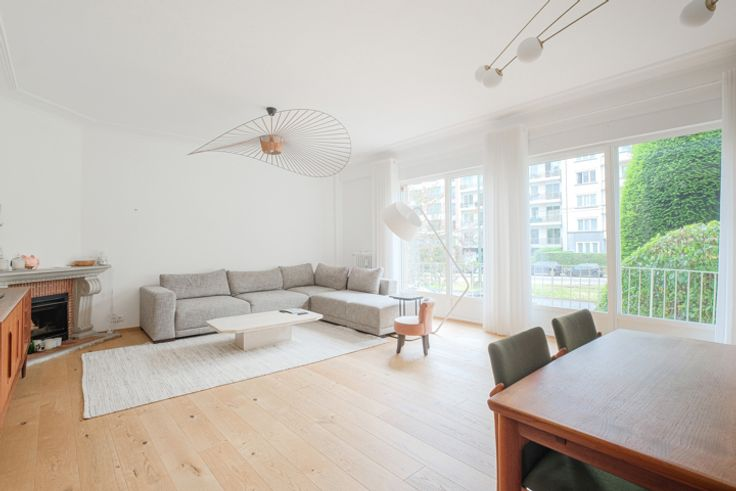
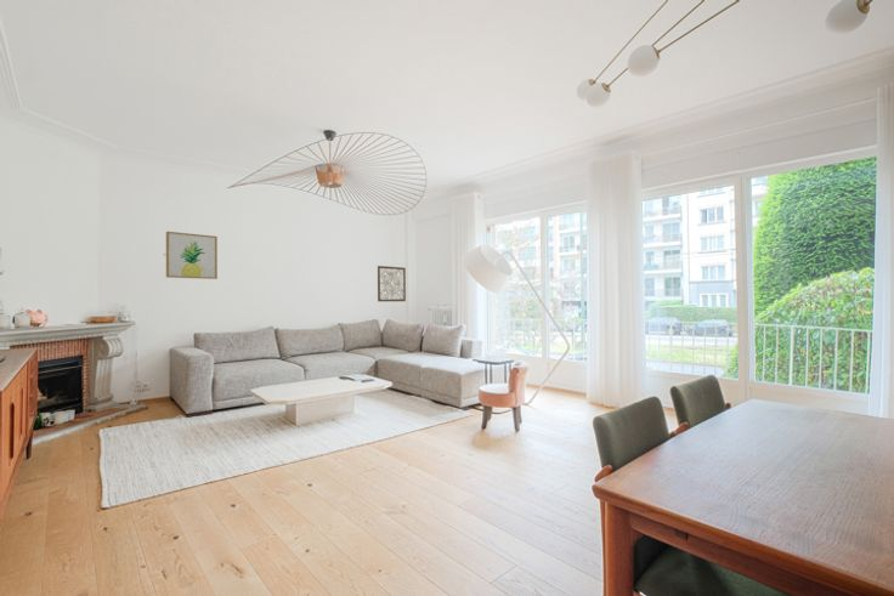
+ wall art [165,231,219,280]
+ wall art [377,265,407,302]
